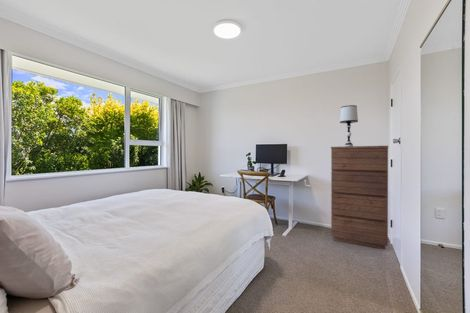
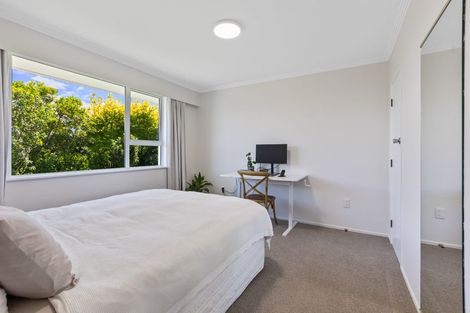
- dresser [330,145,389,250]
- table lamp [339,104,359,147]
